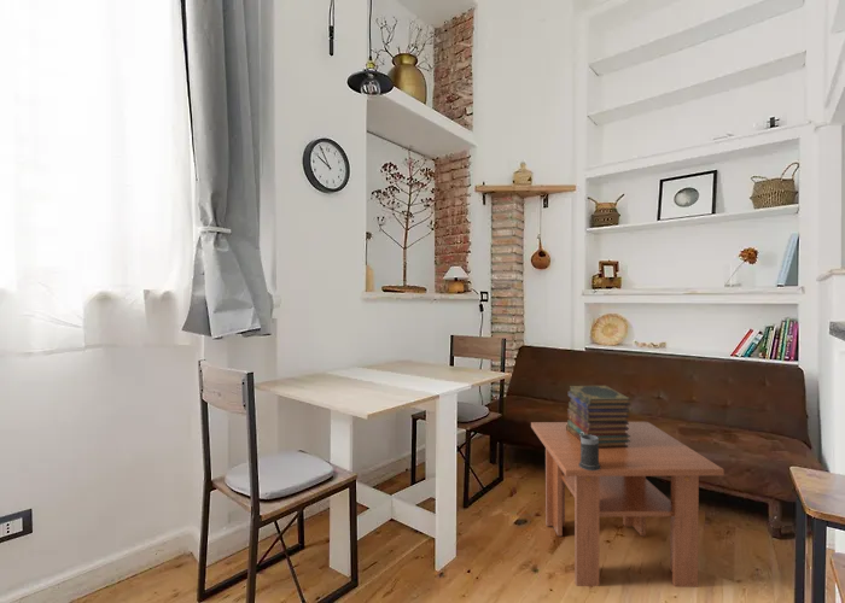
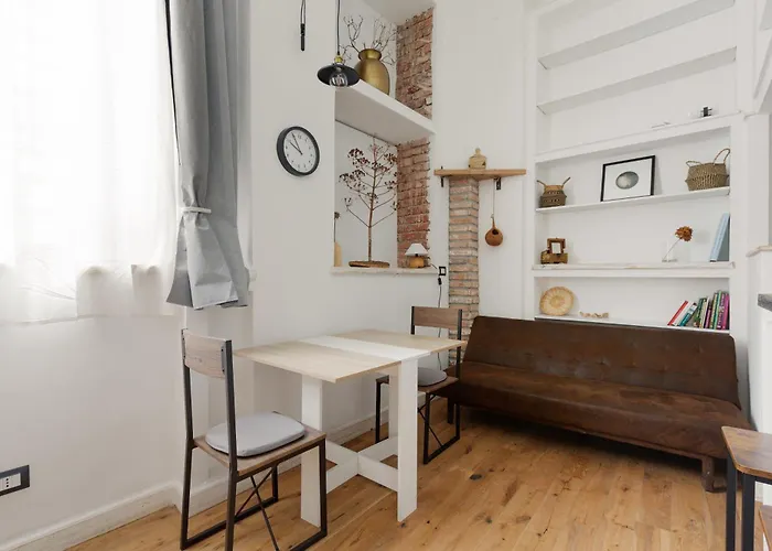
- mug [579,432,601,470]
- book stack [566,385,631,449]
- coffee table [530,421,725,589]
